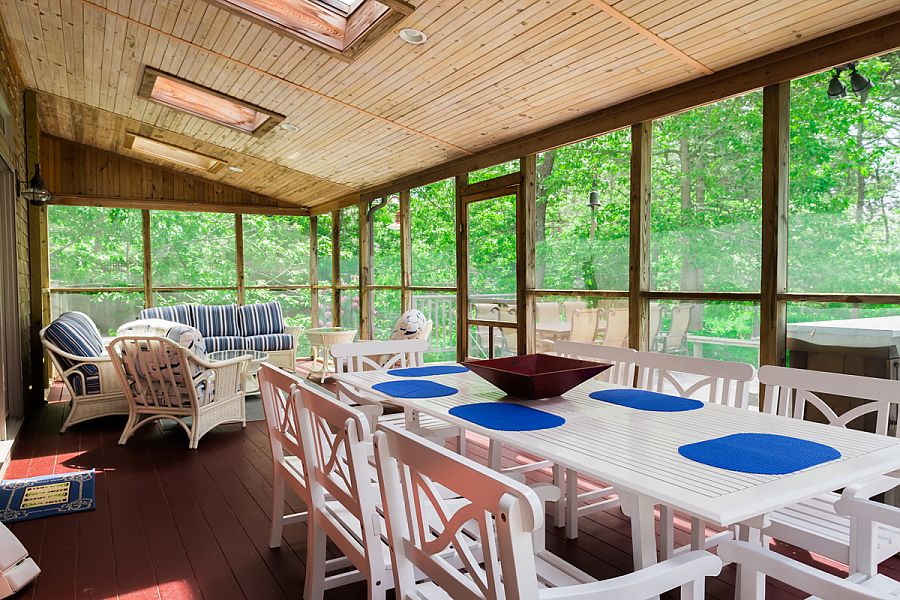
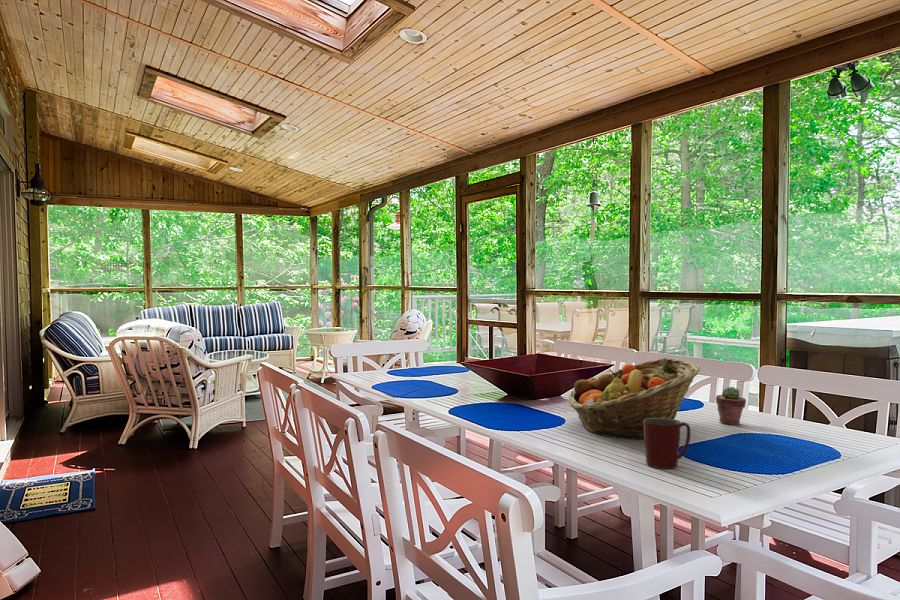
+ fruit basket [568,357,701,440]
+ mug [643,418,691,470]
+ potted succulent [715,386,747,426]
